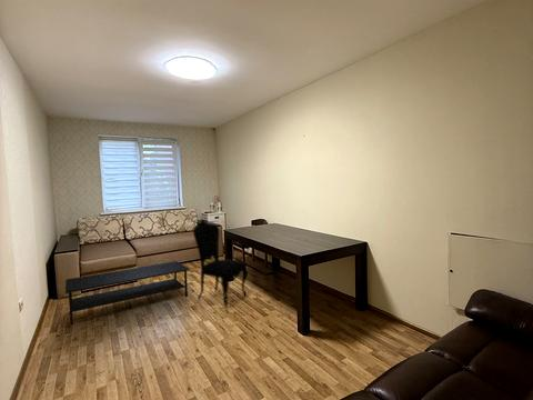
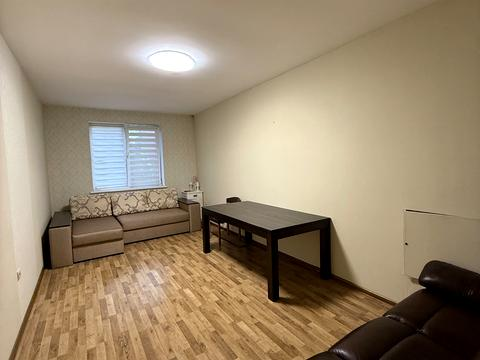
- coffee table [64,260,190,326]
- dining chair [192,219,249,309]
